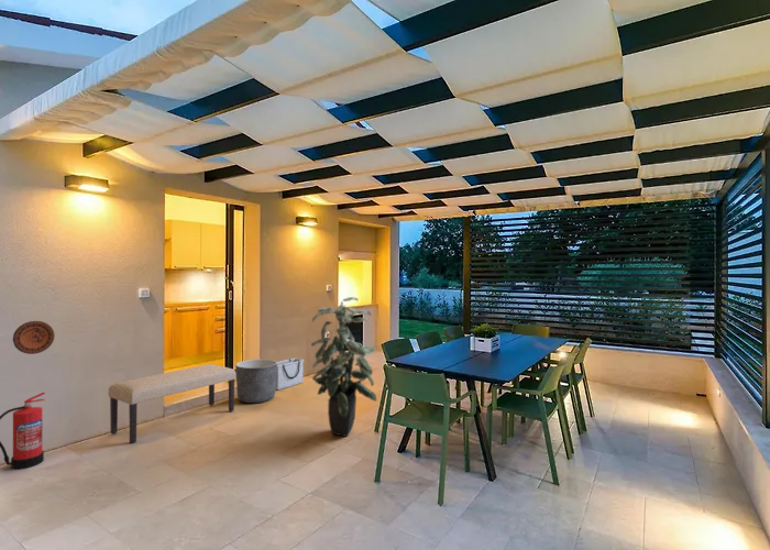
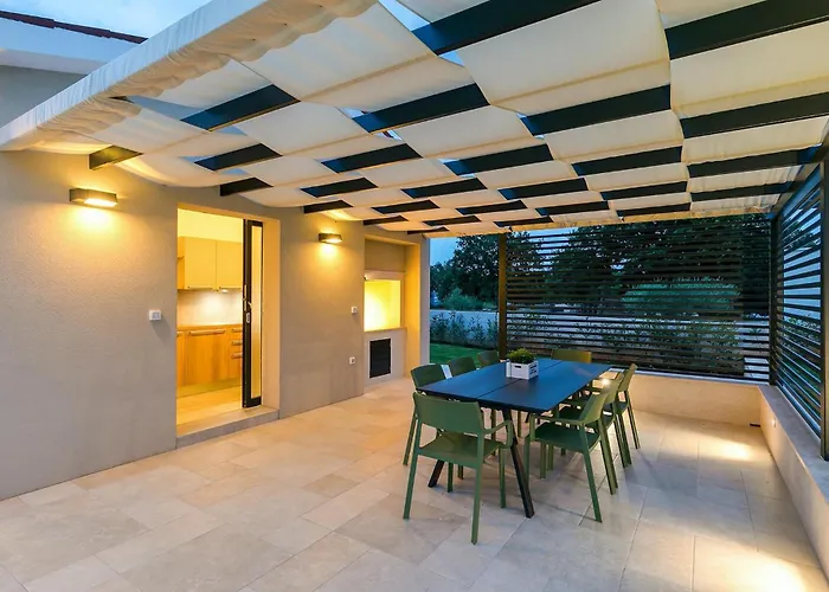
- decorative plate [12,320,55,355]
- storage bin [275,358,305,391]
- bench [108,363,237,444]
- planter [234,359,278,404]
- indoor plant [310,296,377,438]
- fire extinguisher [0,392,46,470]
